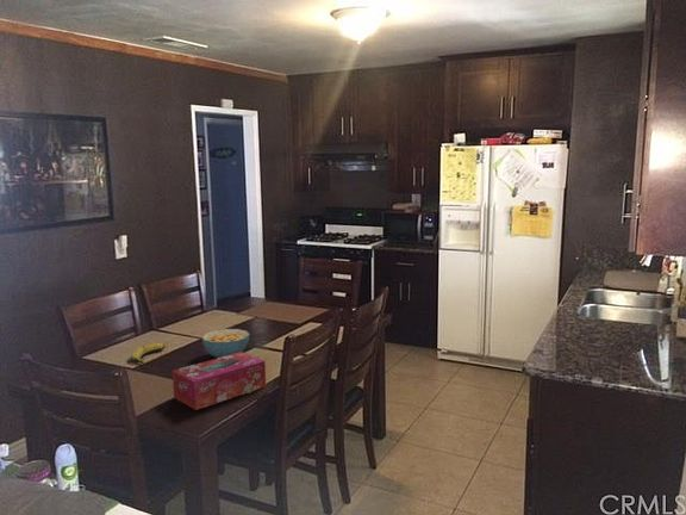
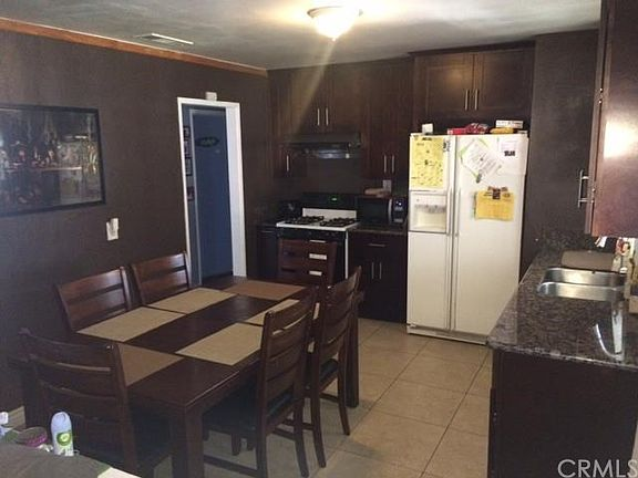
- tissue box [172,352,267,411]
- banana [130,342,166,365]
- cereal bowl [201,328,251,359]
